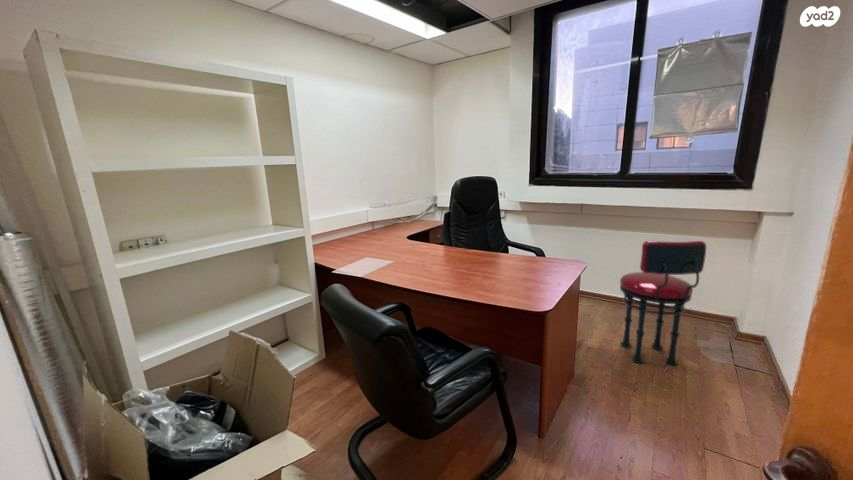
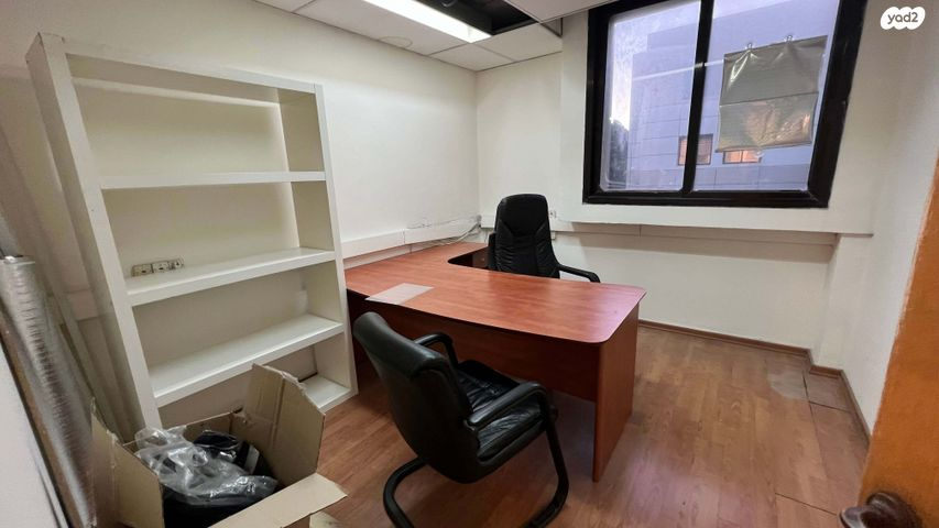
- stool [619,240,707,366]
